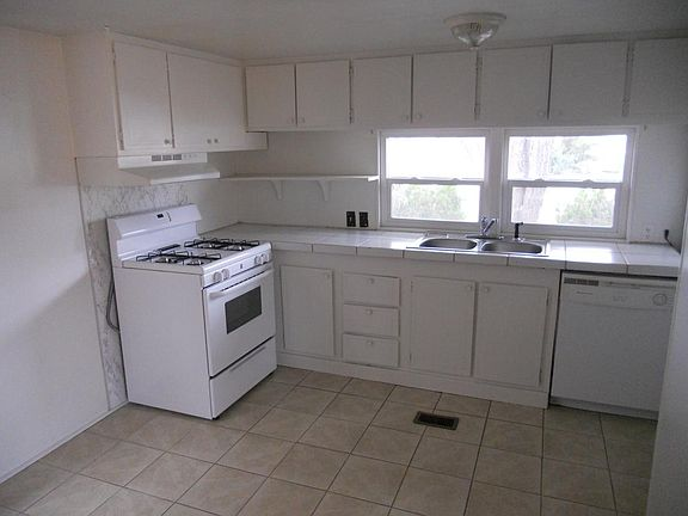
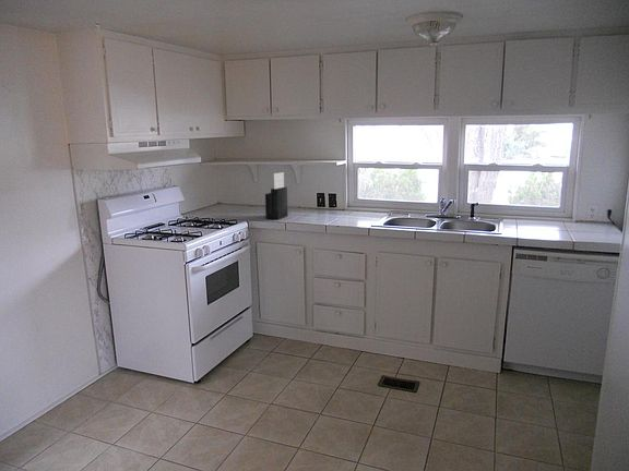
+ knife block [264,171,288,220]
